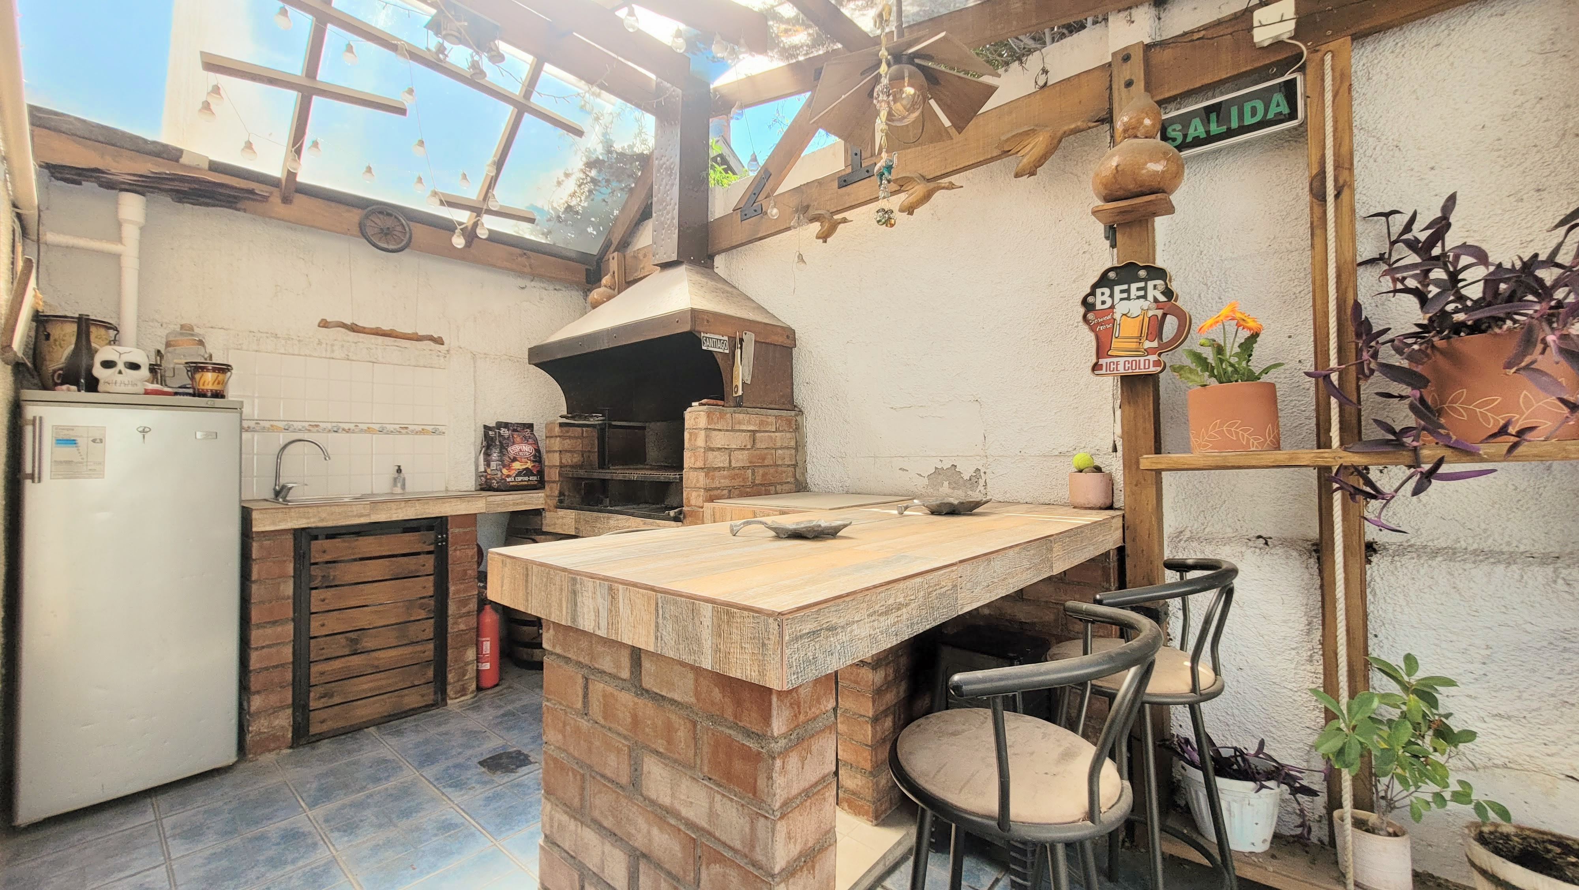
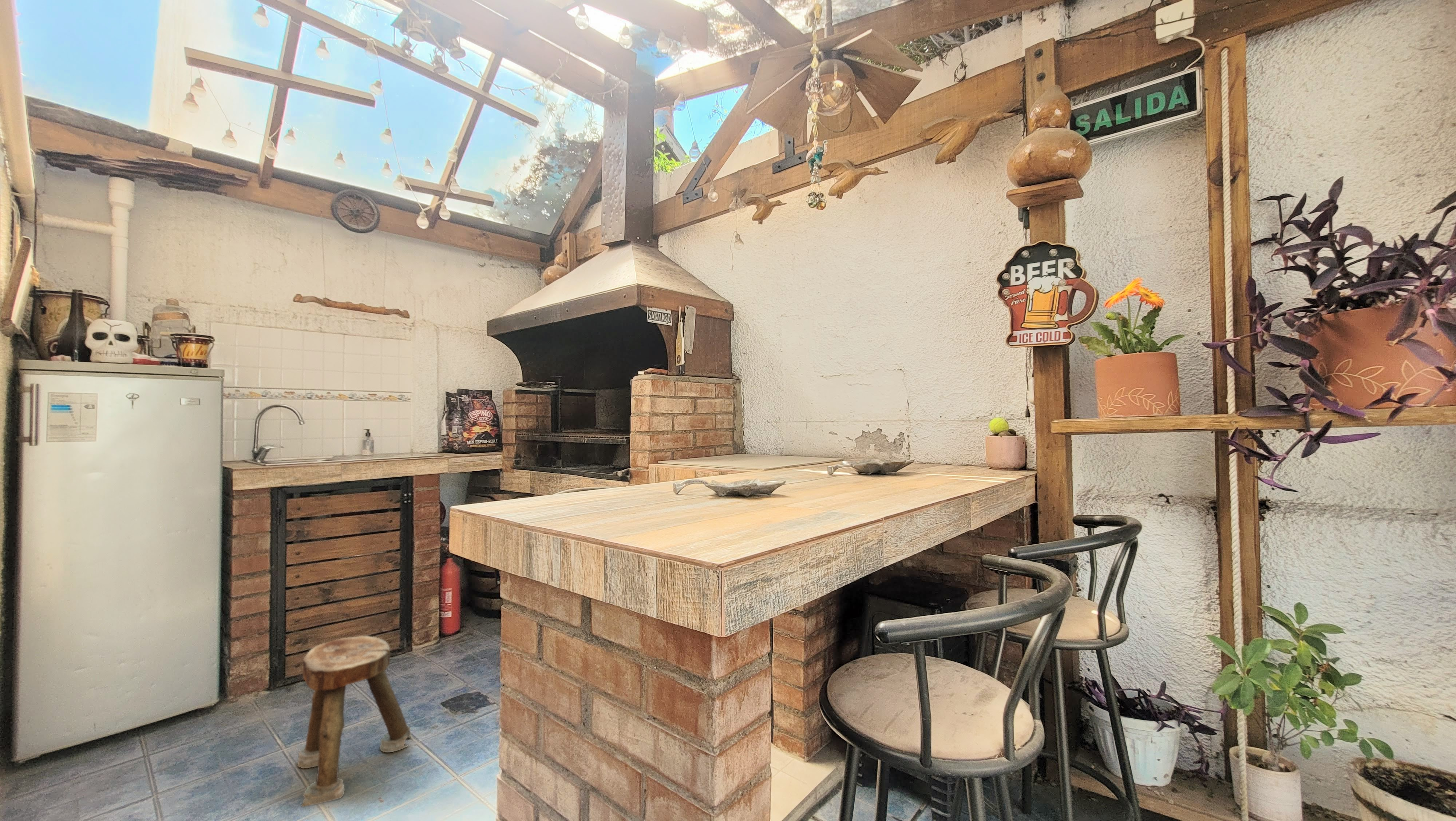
+ stool [297,636,411,808]
